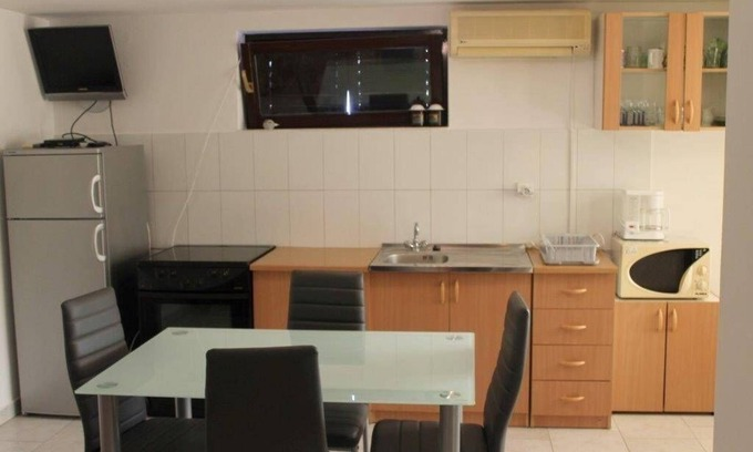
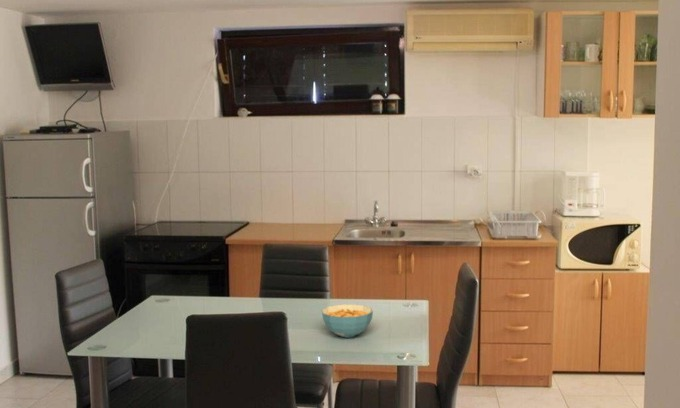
+ cereal bowl [321,303,374,339]
